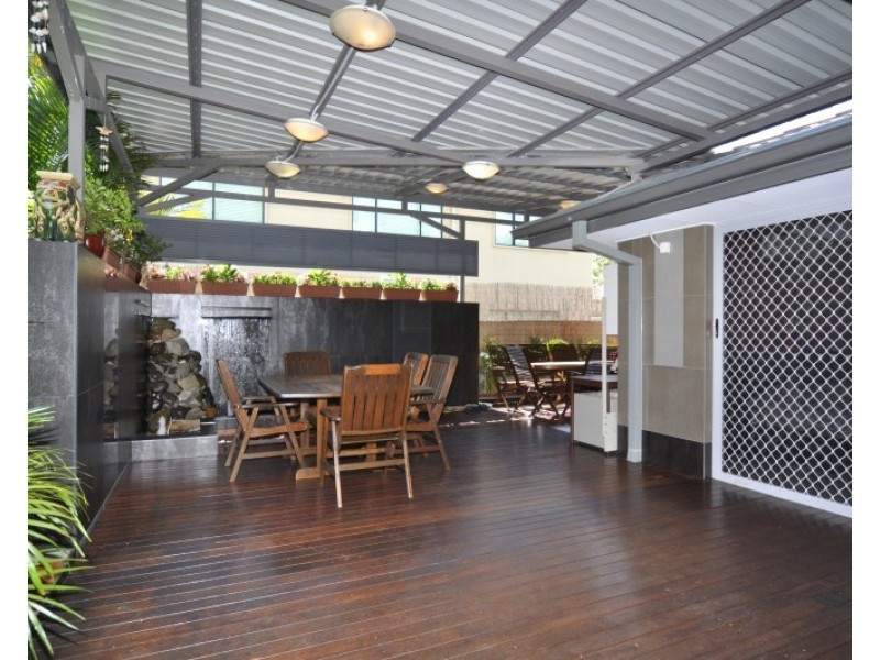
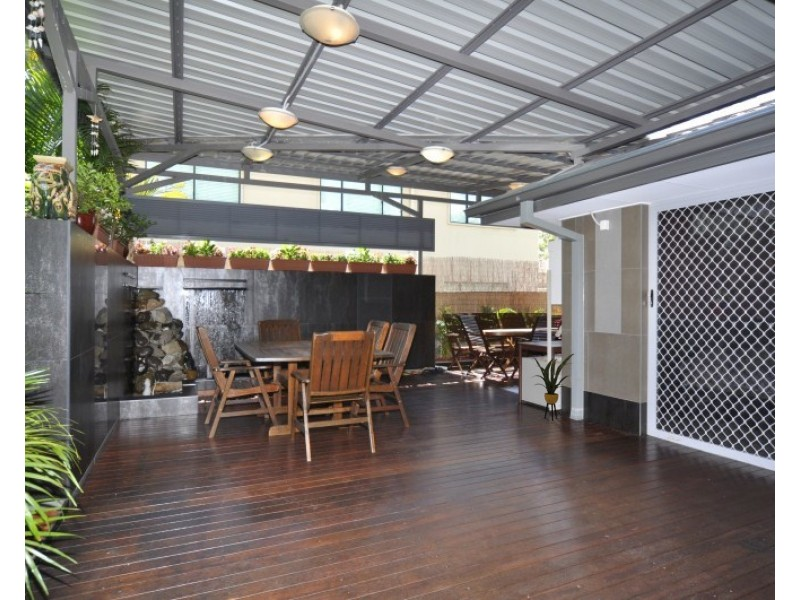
+ house plant [532,353,575,422]
